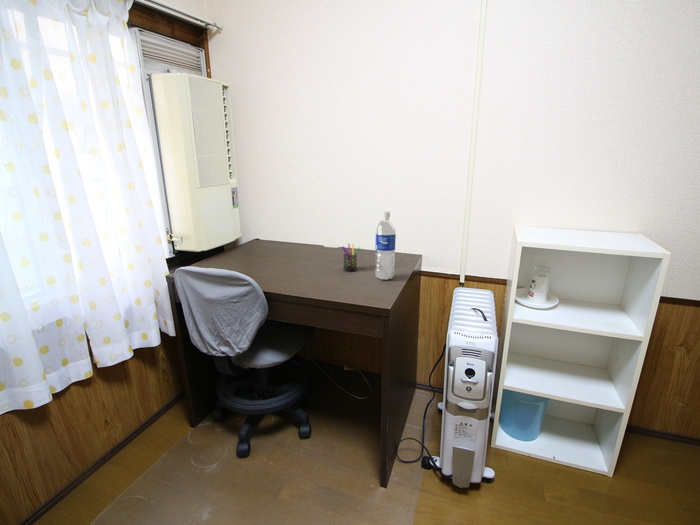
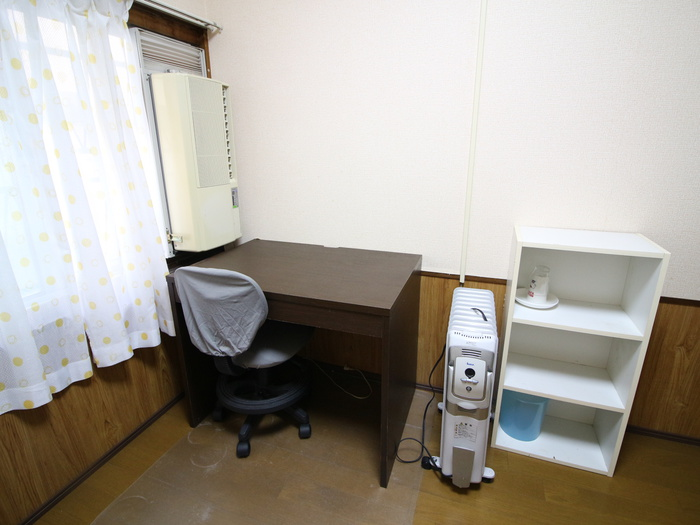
- water bottle [374,211,397,281]
- pen holder [340,243,361,272]
